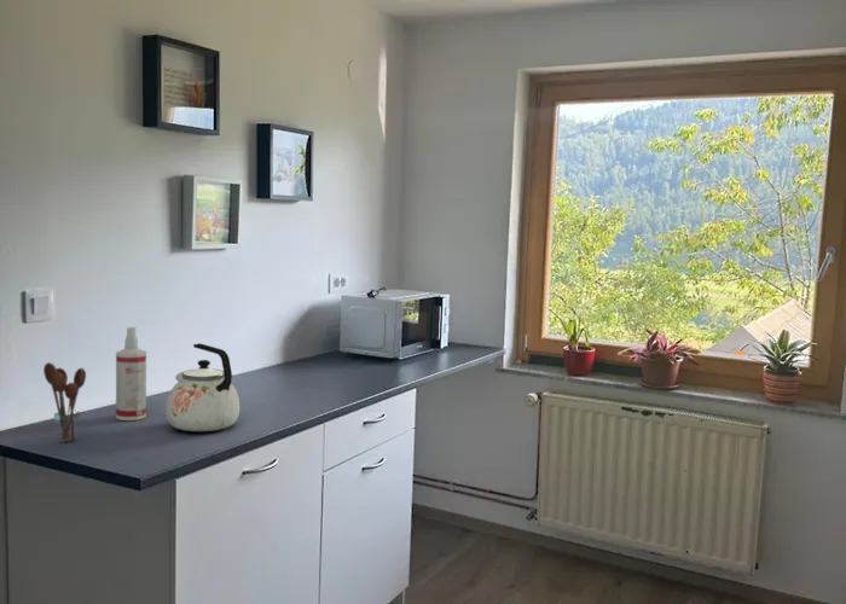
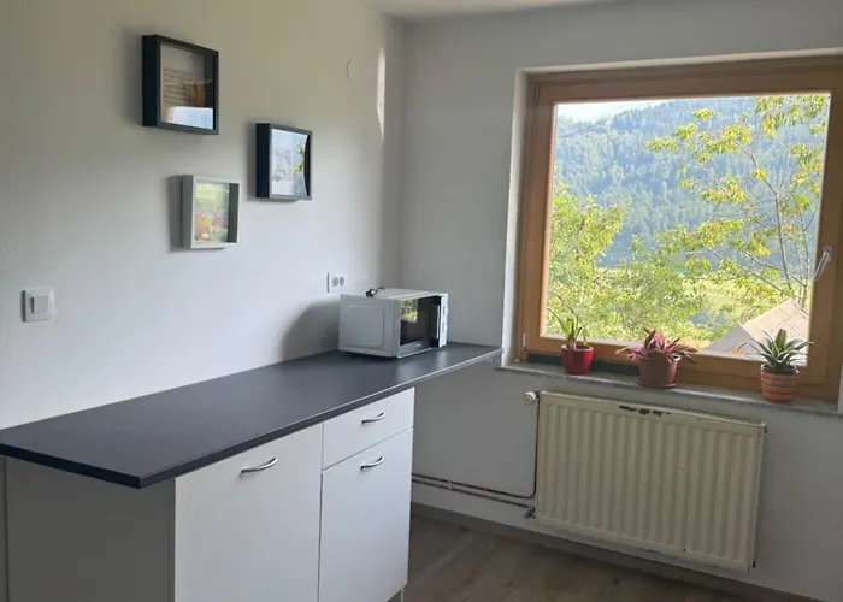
- kettle [164,342,241,432]
- utensil holder [42,361,87,443]
- spray bottle [115,326,147,422]
